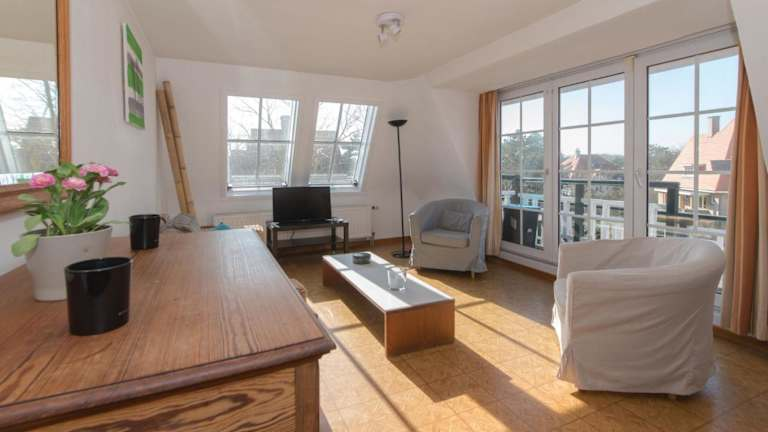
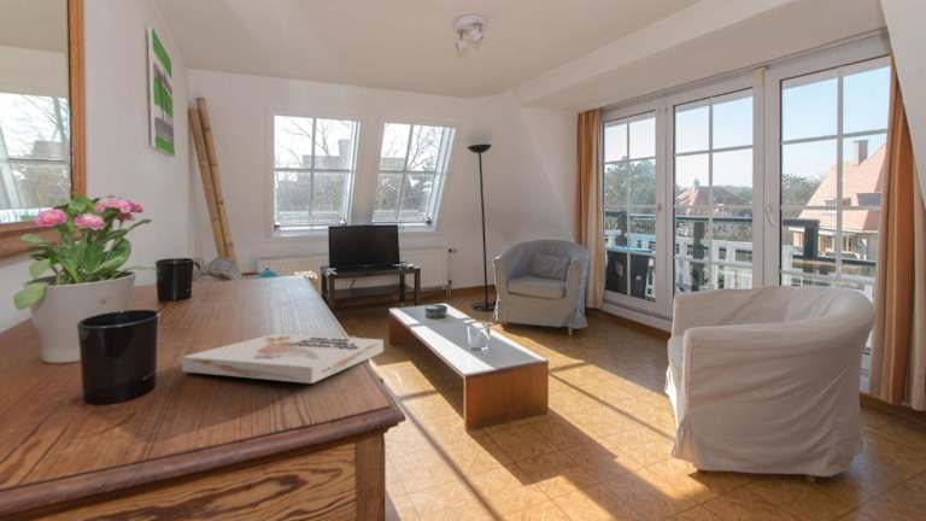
+ book [181,333,385,385]
